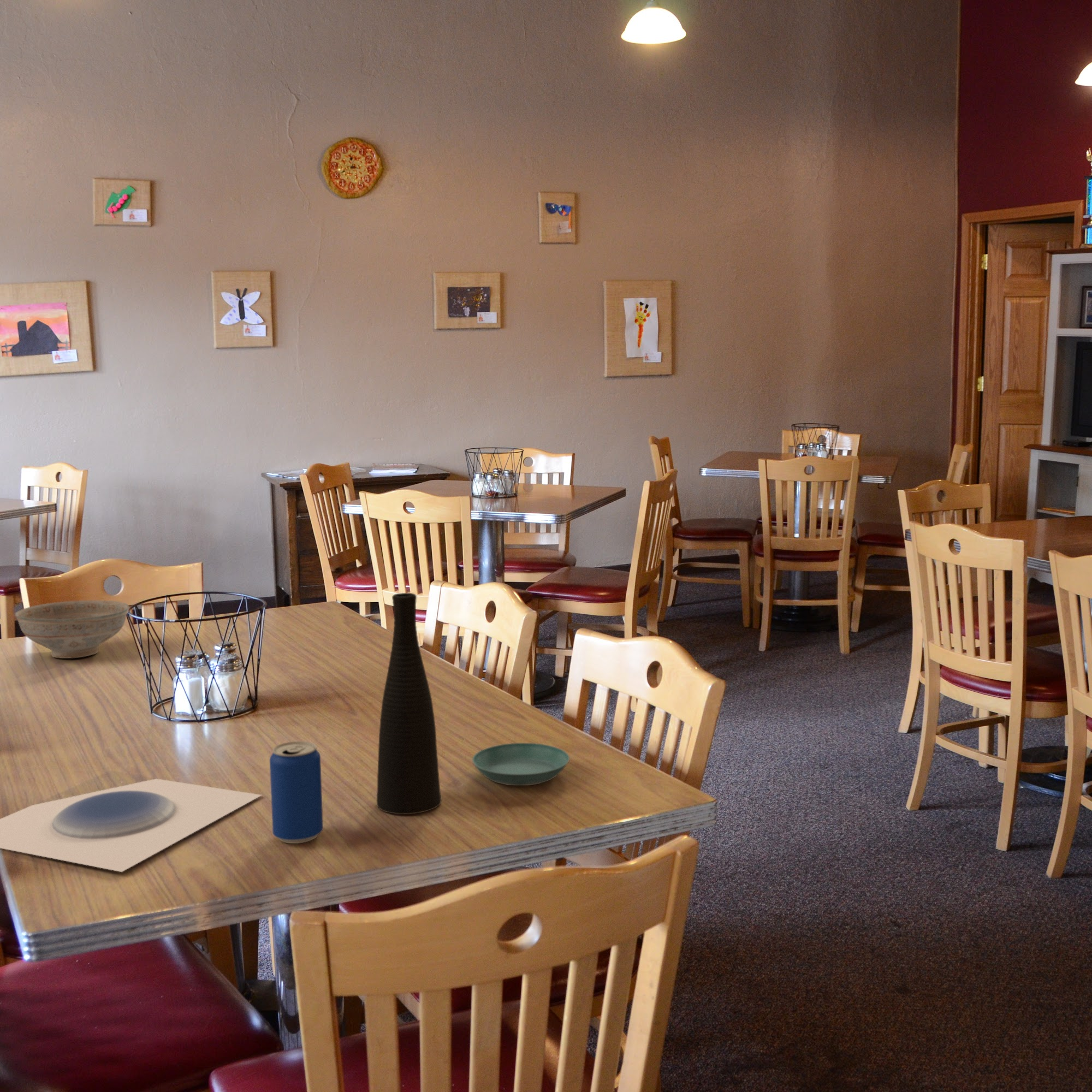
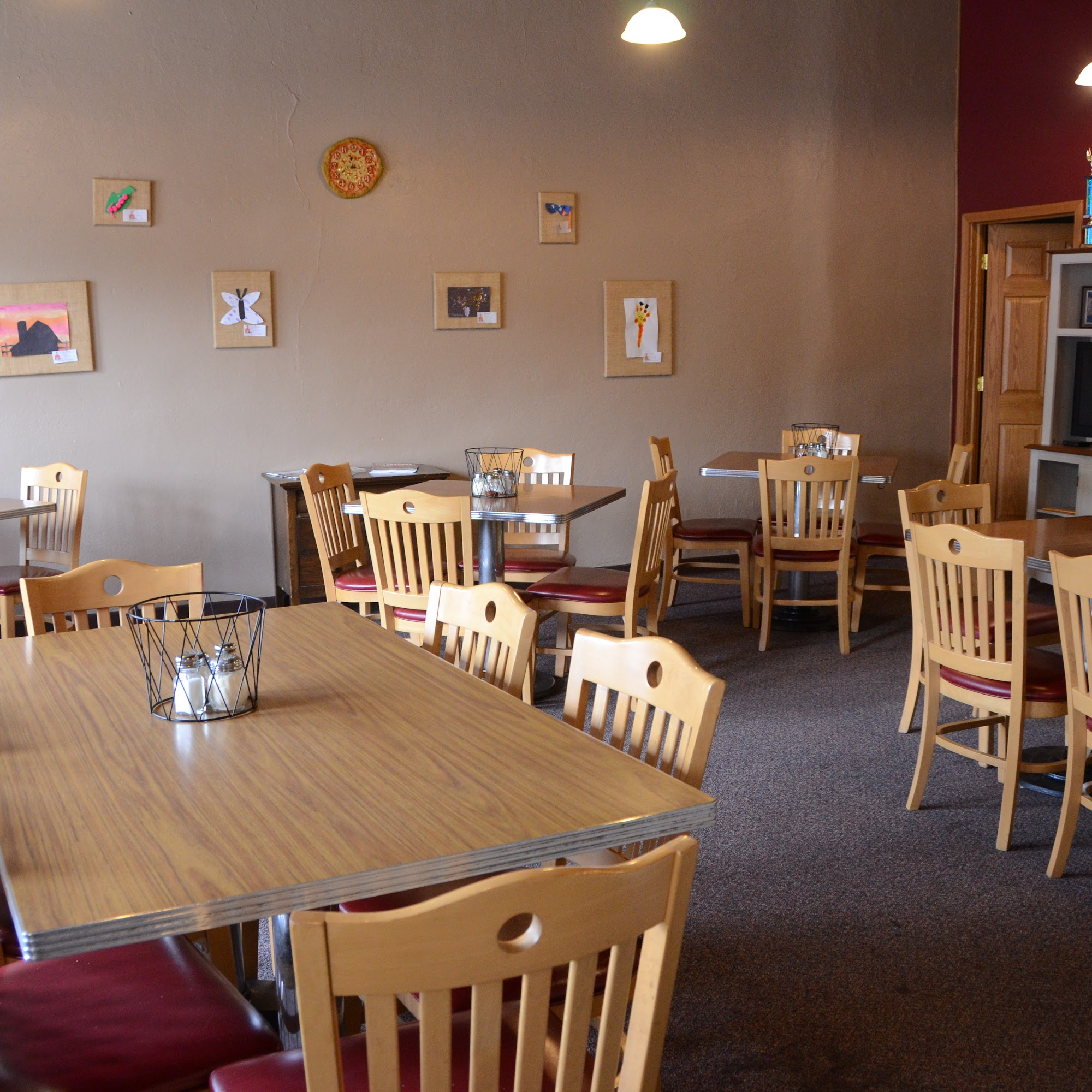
- beverage can [269,741,324,844]
- vase [376,592,442,815]
- plate [0,778,263,873]
- saucer [472,743,570,786]
- decorative bowl [15,600,129,659]
